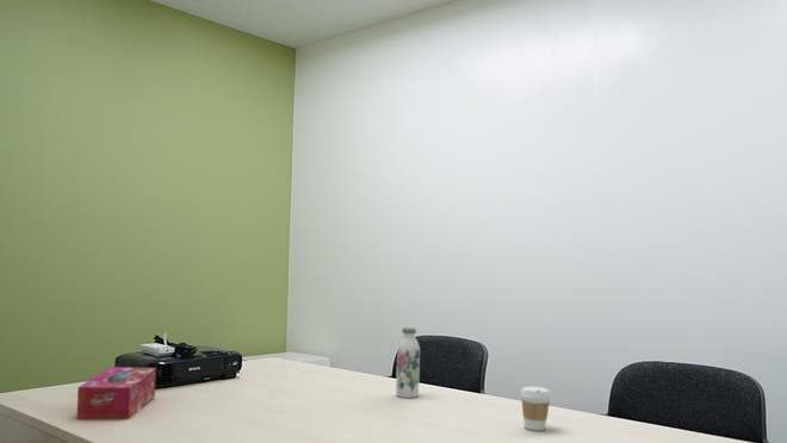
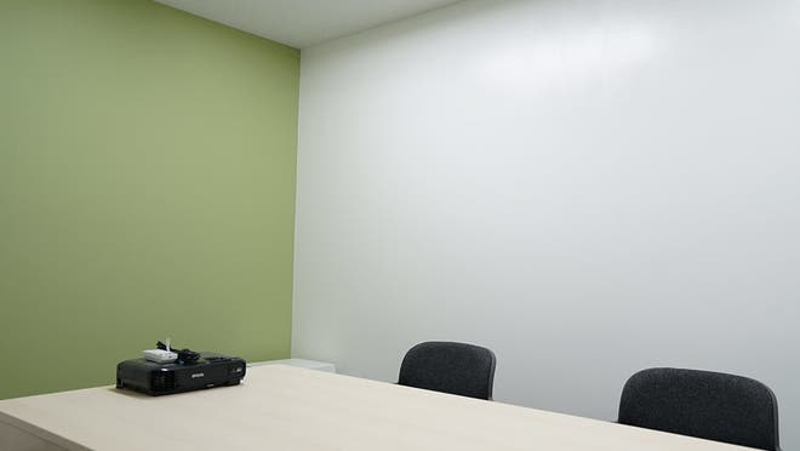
- water bottle [395,326,421,399]
- tissue box [75,366,157,420]
- coffee cup [520,386,552,432]
